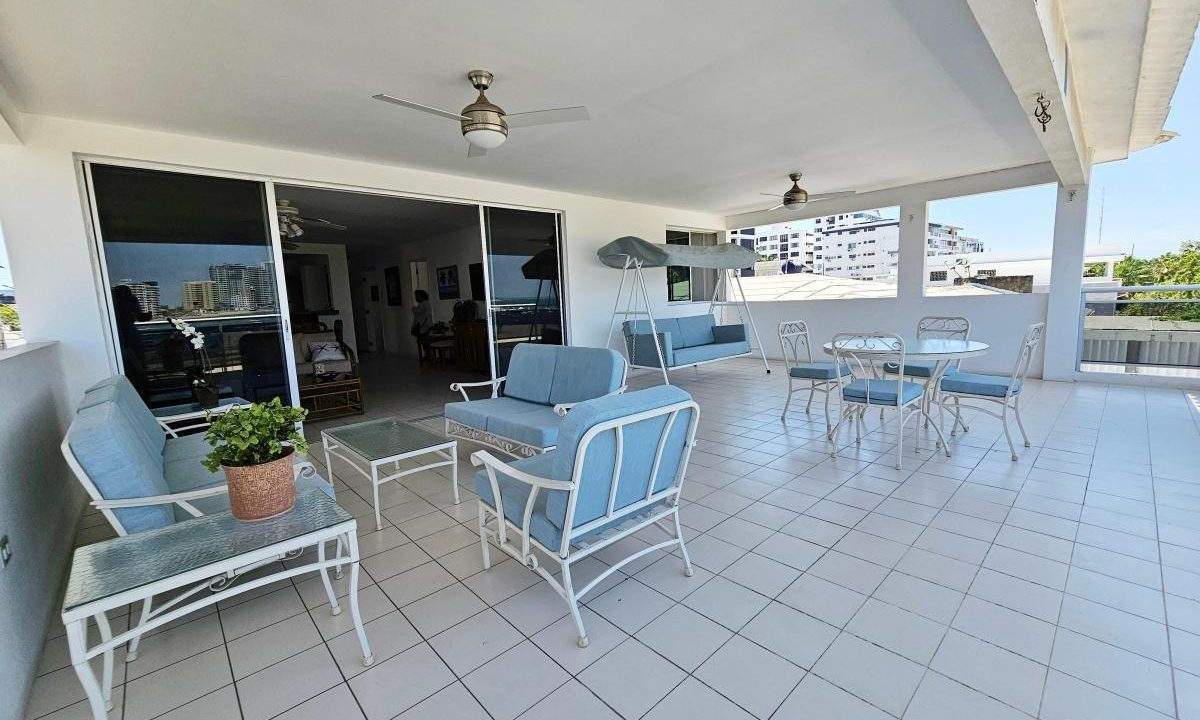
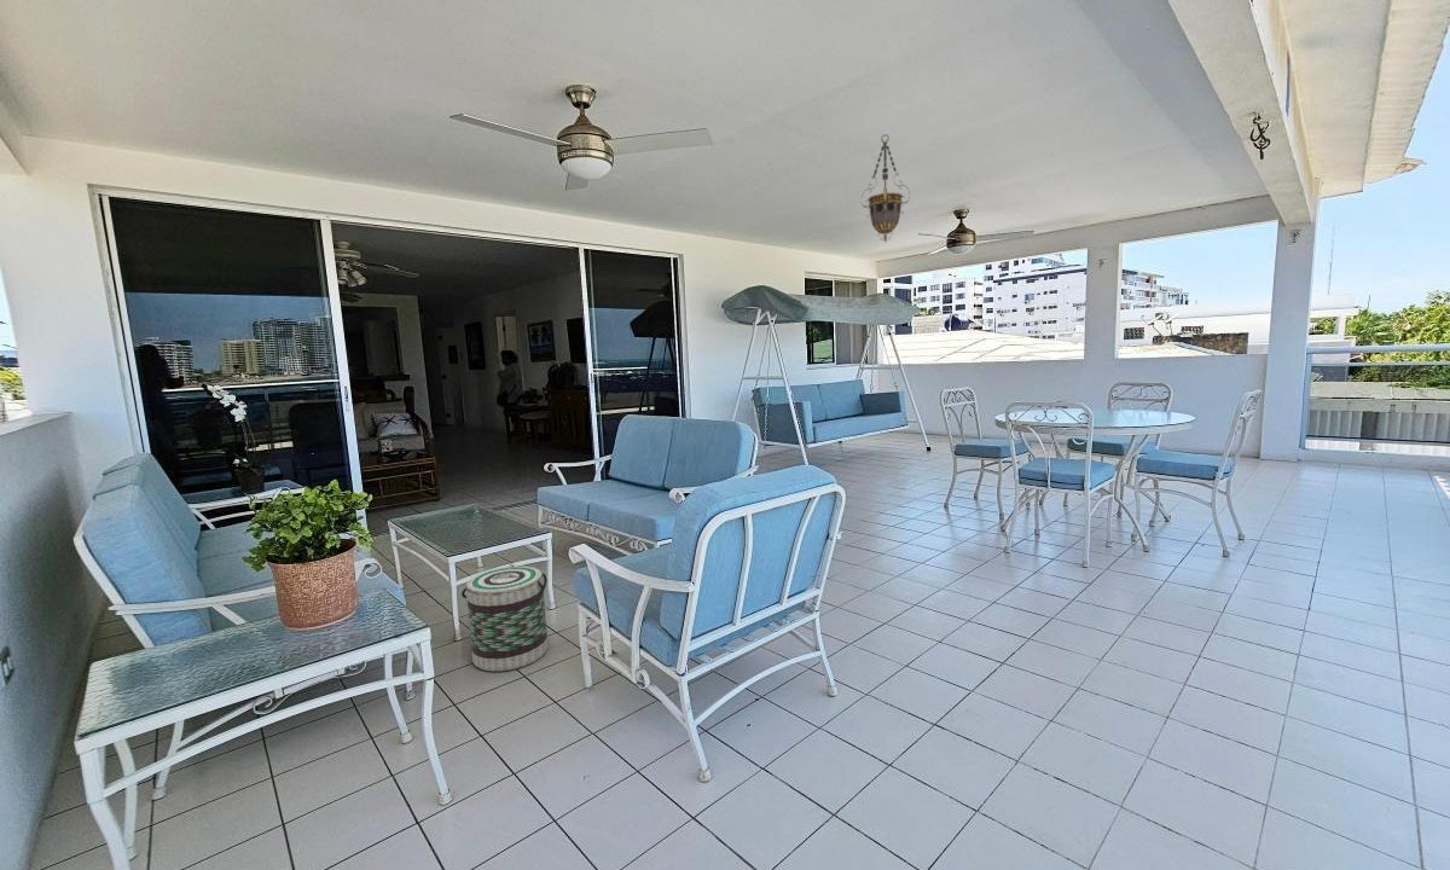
+ basket [460,563,549,673]
+ hanging lantern [860,133,911,243]
